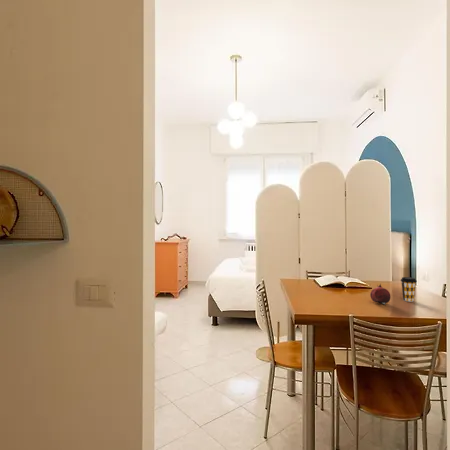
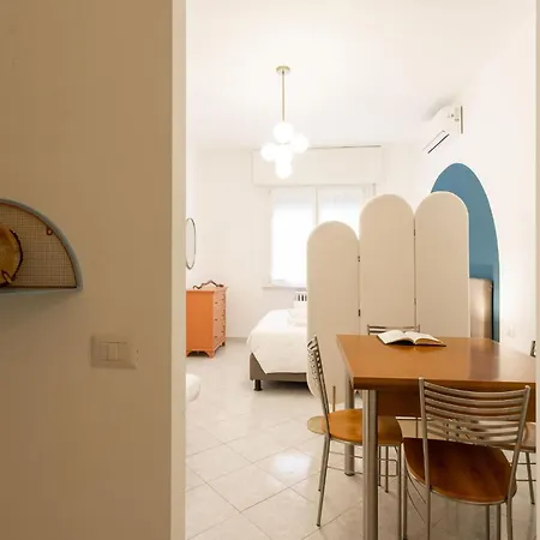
- coffee cup [400,276,418,303]
- fruit [369,283,392,305]
